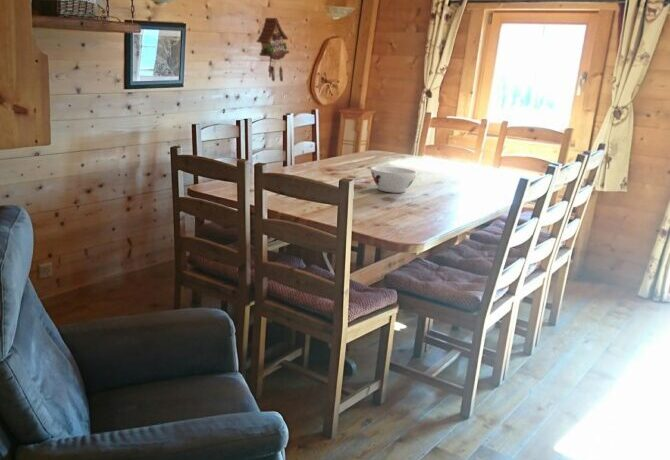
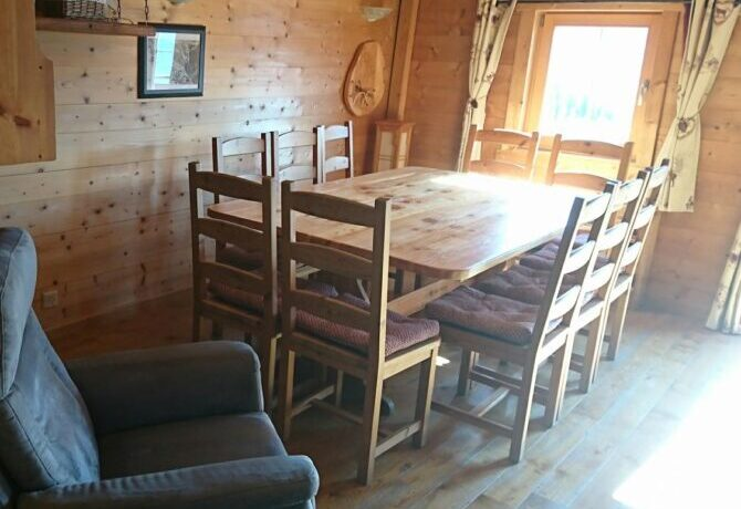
- cuckoo clock [256,17,290,83]
- bowl [369,165,418,194]
